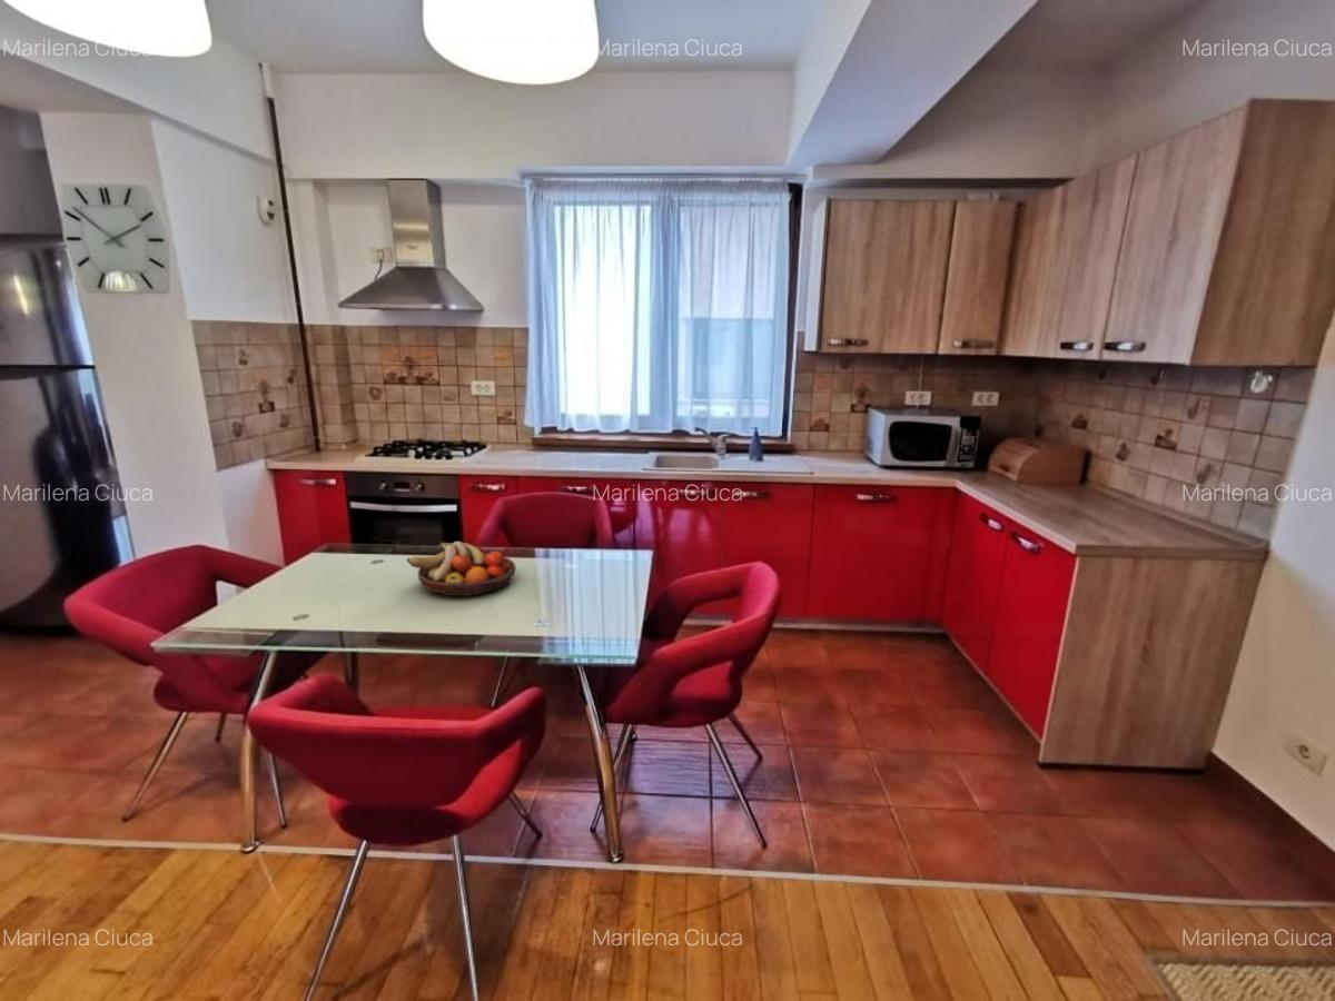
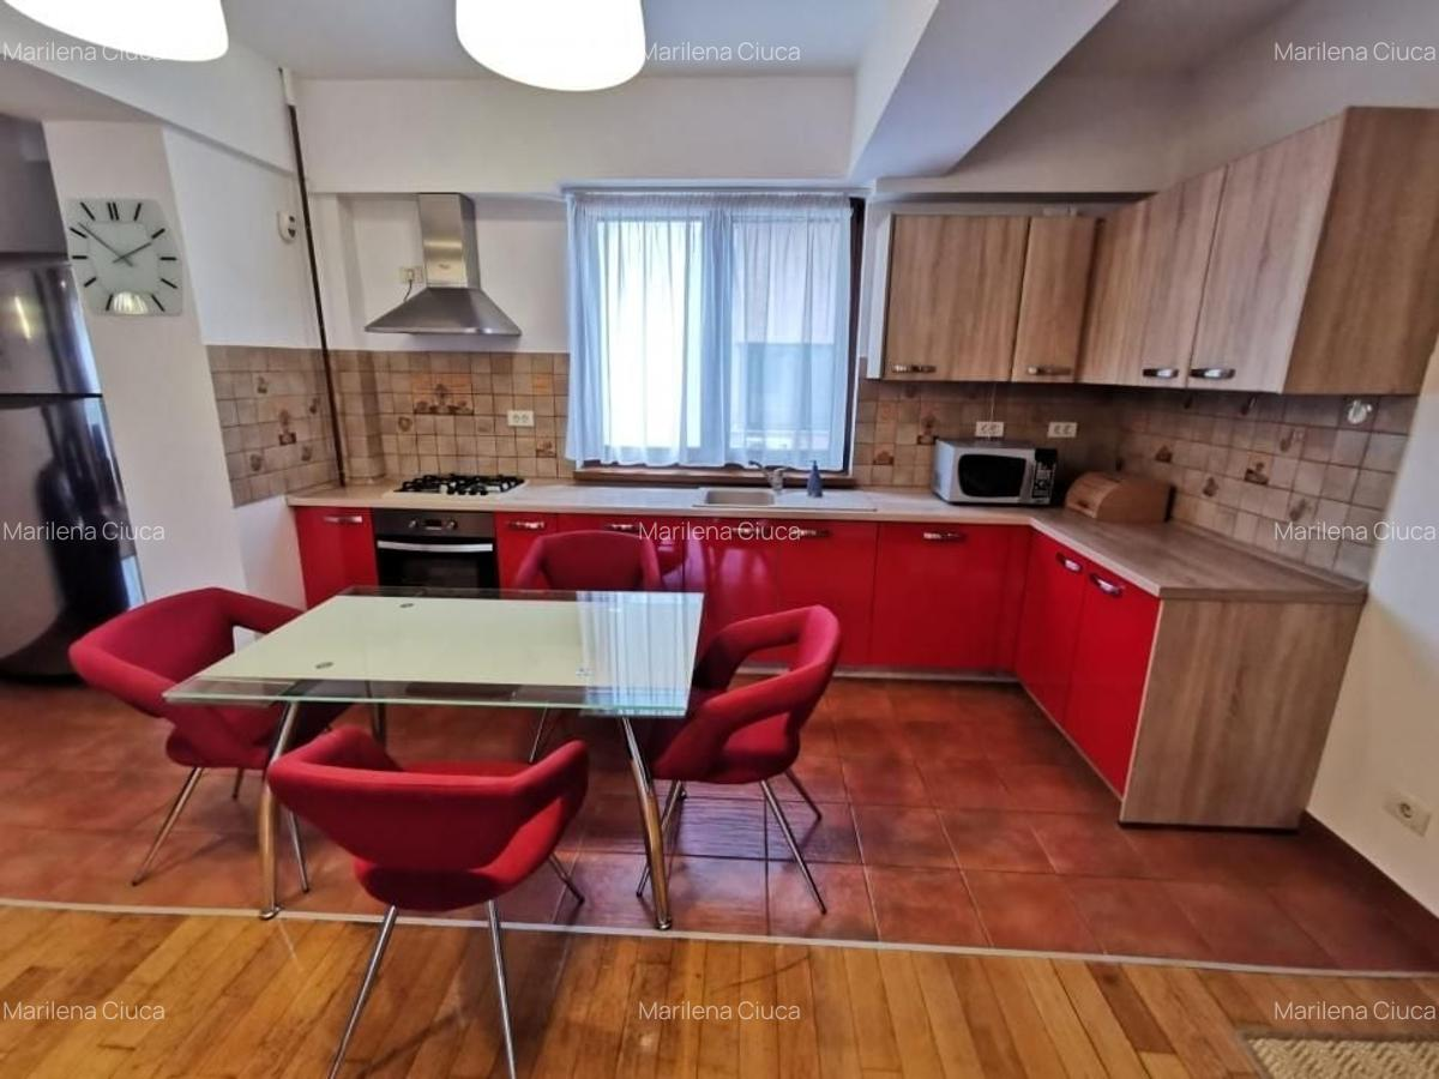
- fruit bowl [406,541,517,597]
